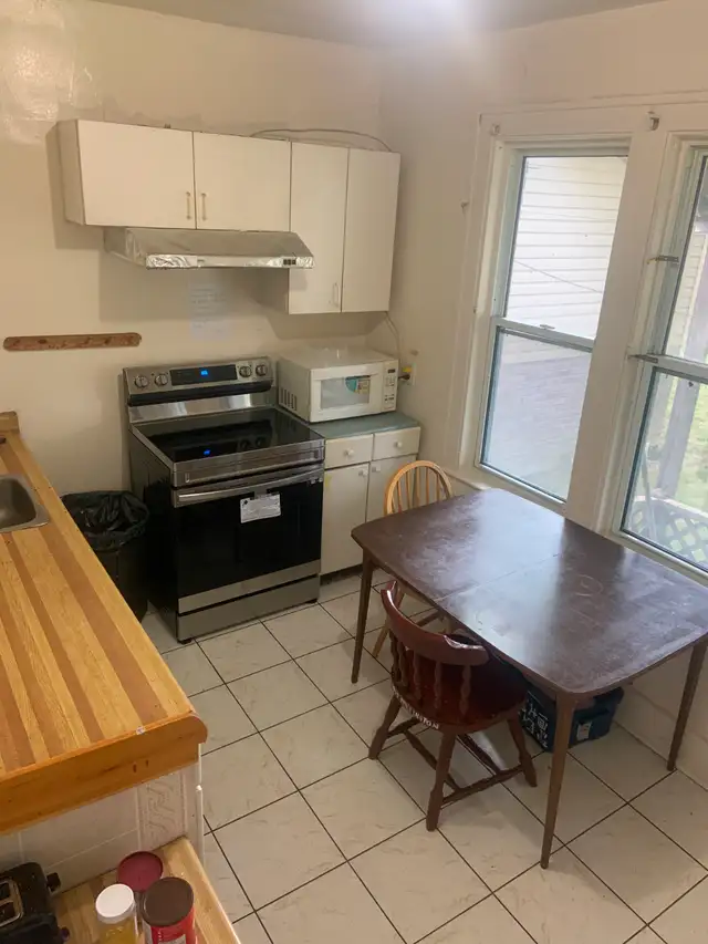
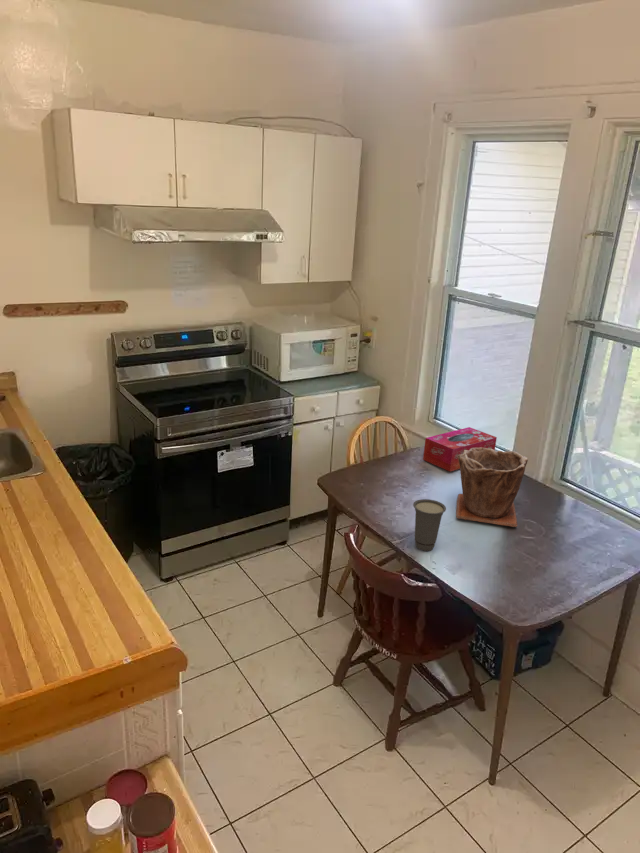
+ cup [412,498,447,552]
+ plant pot [455,448,529,528]
+ tissue box [422,426,498,472]
